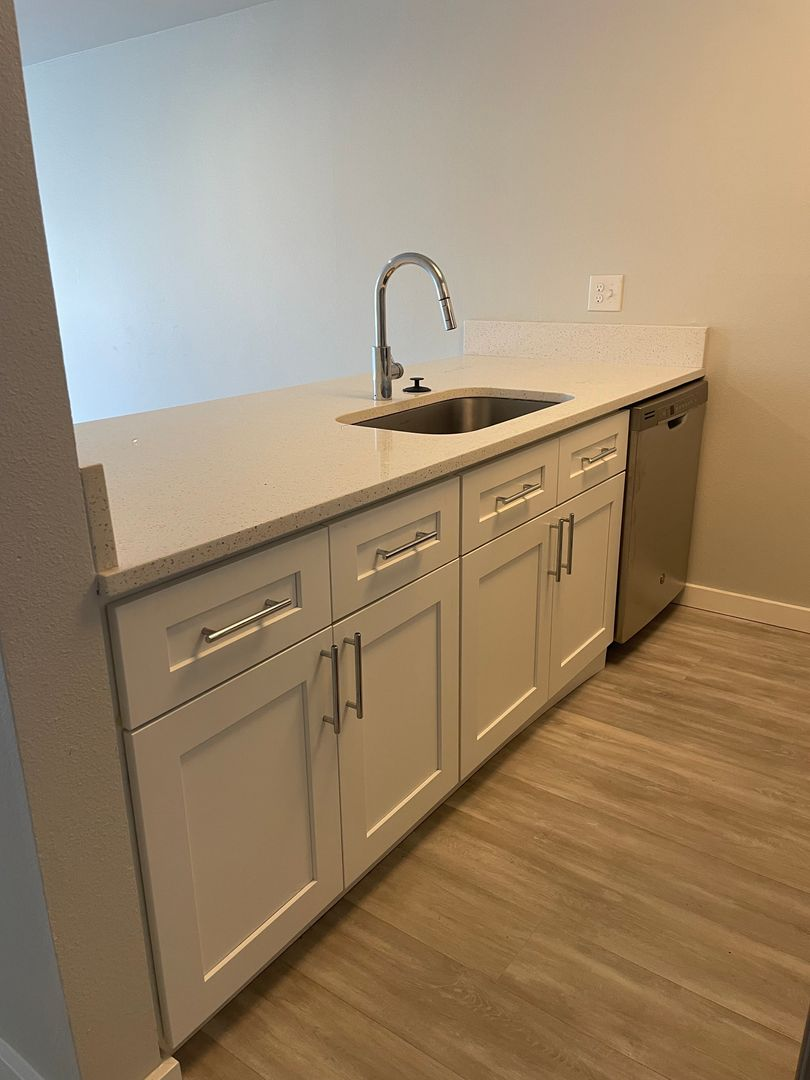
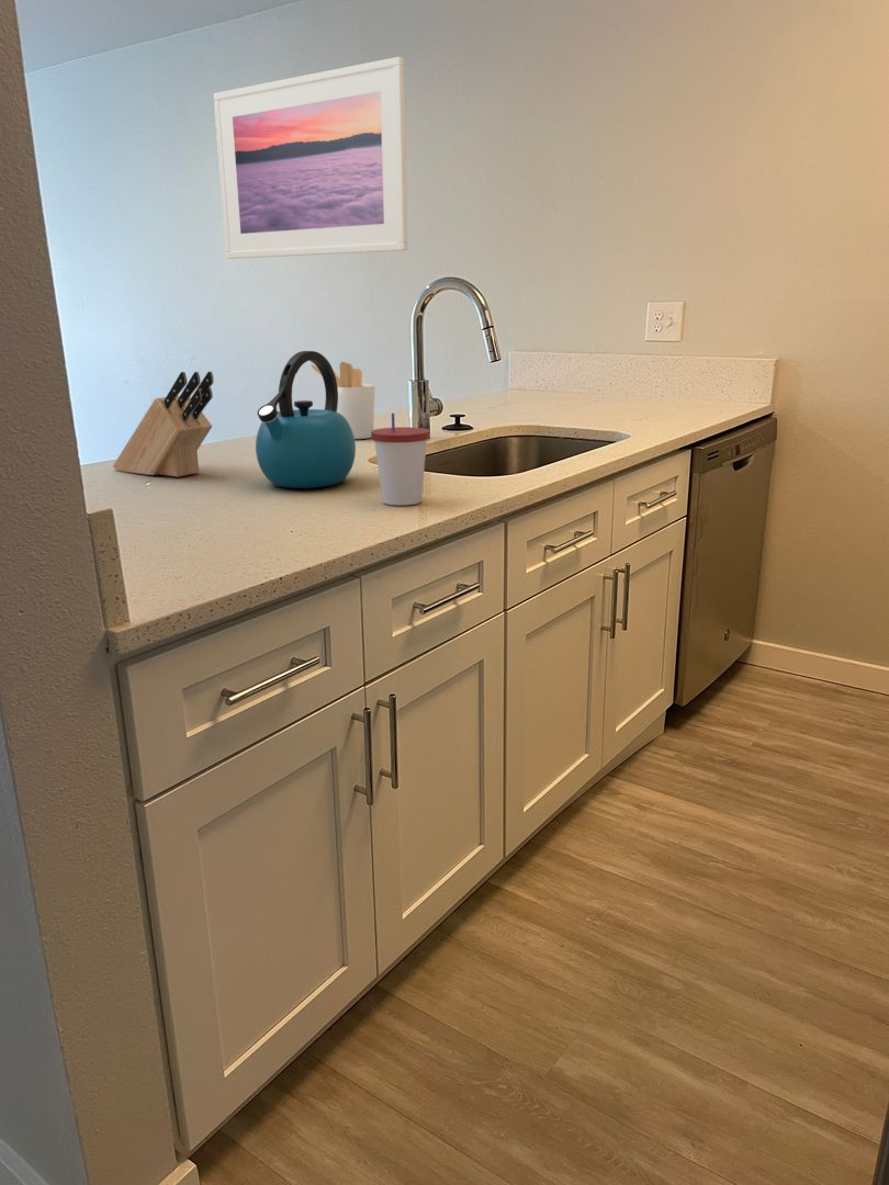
+ knife block [112,371,215,478]
+ utensil holder [311,361,375,440]
+ kettle [255,350,357,489]
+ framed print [213,56,408,260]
+ cup [370,411,431,506]
